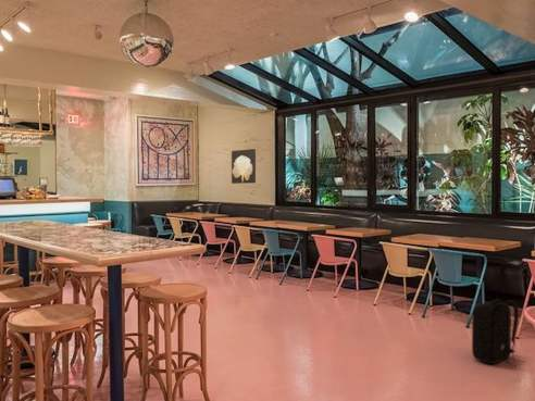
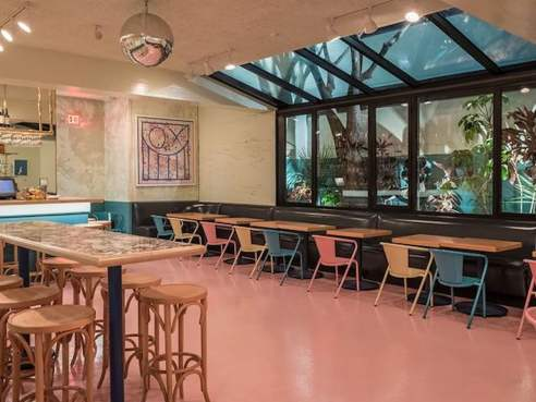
- backpack [471,298,526,367]
- wall art [231,148,257,185]
